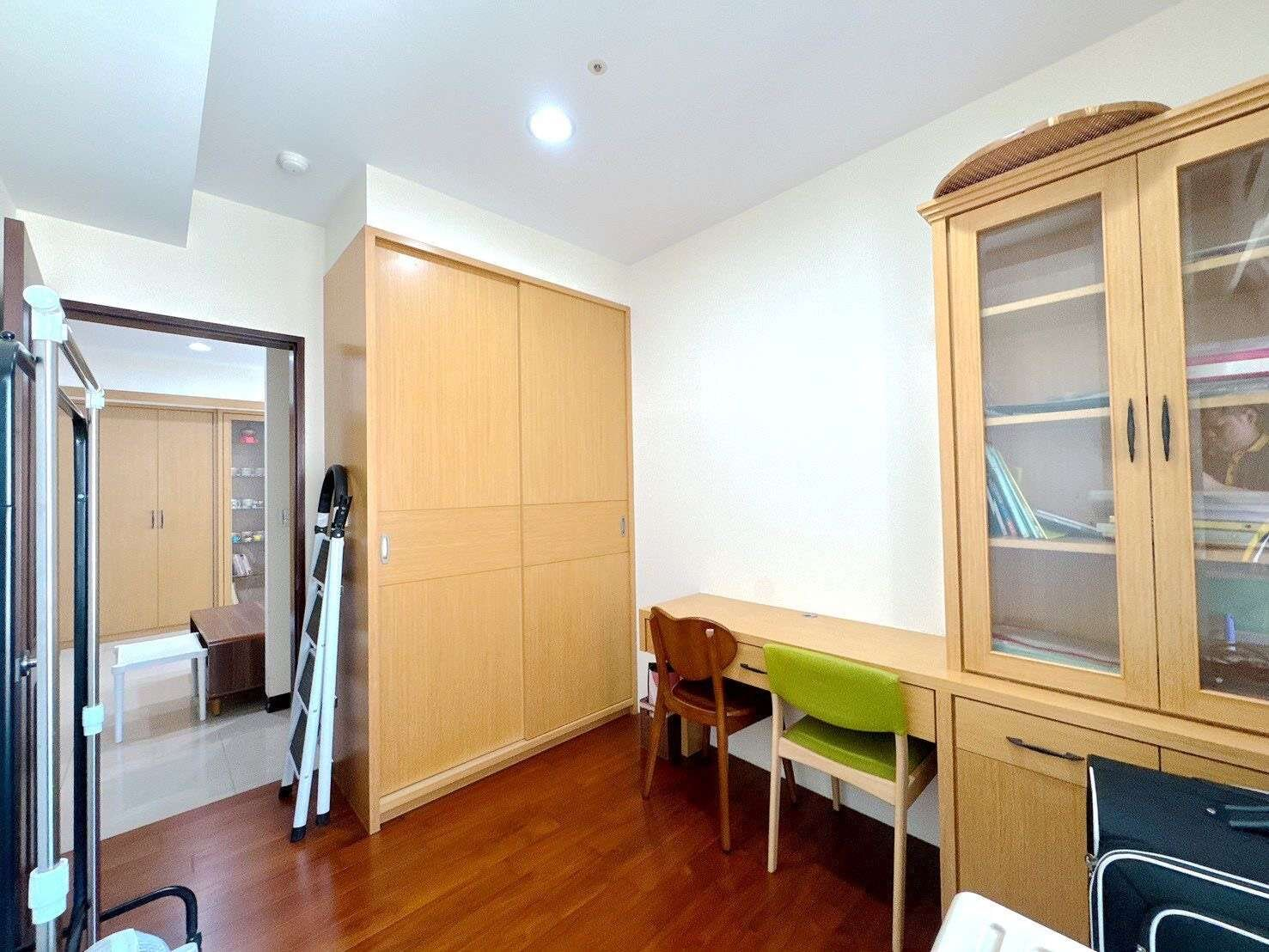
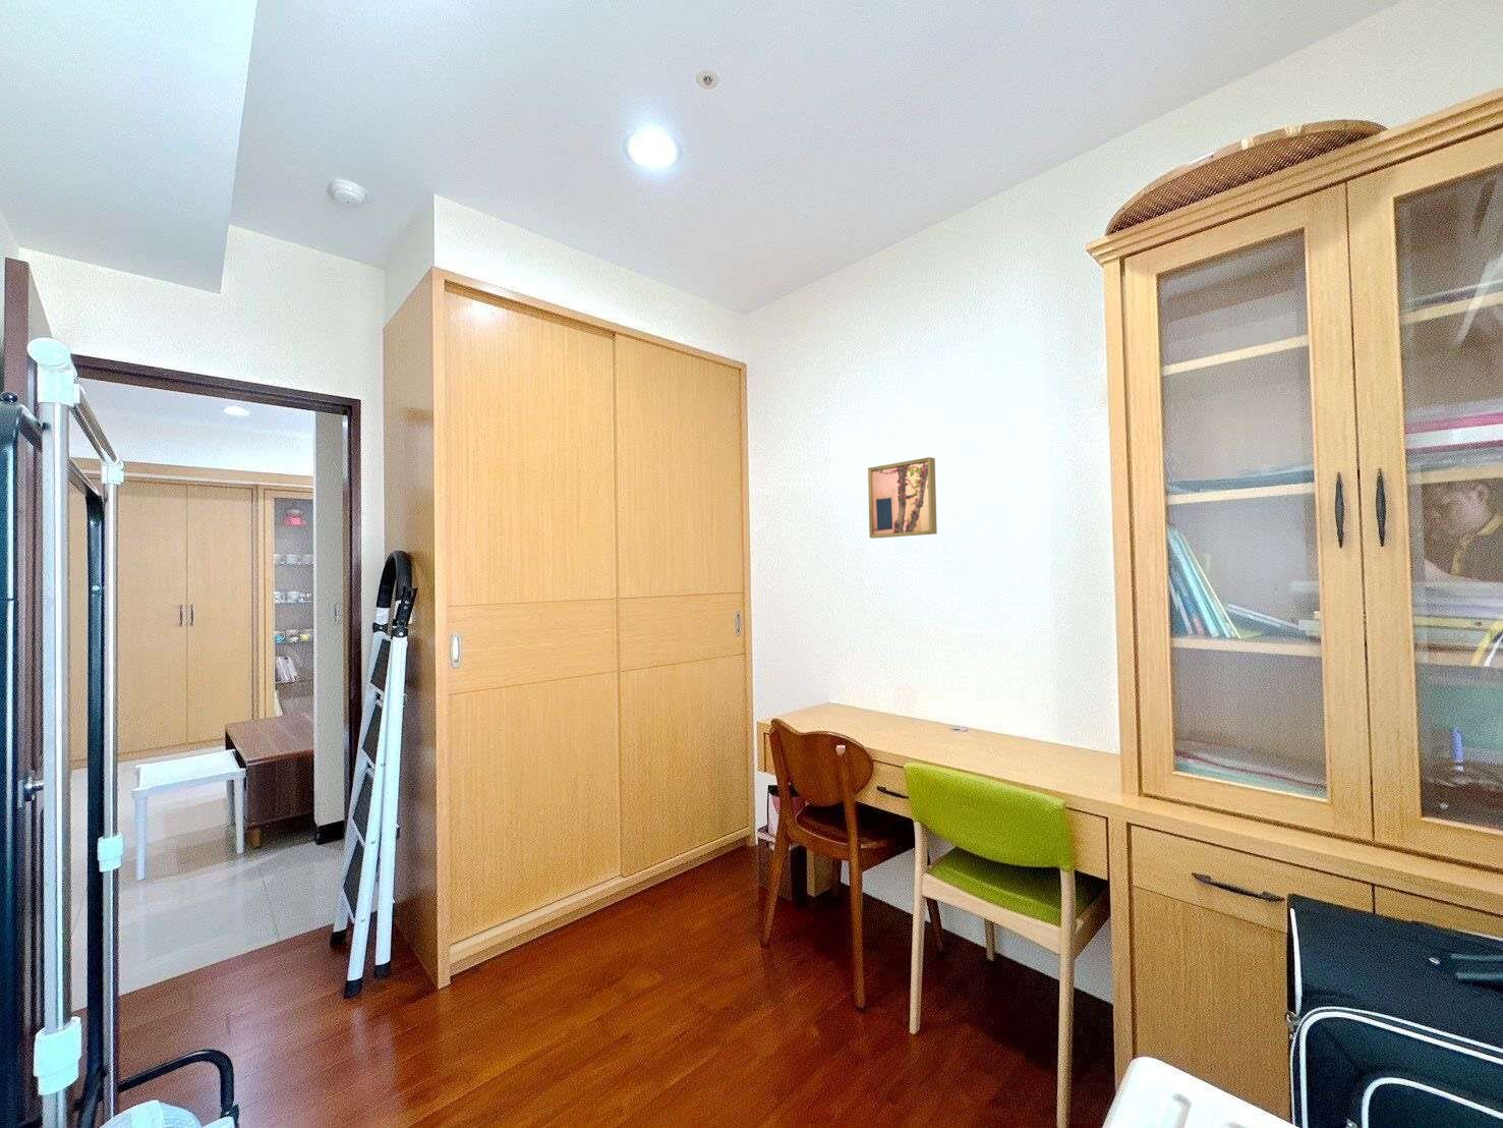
+ wall art [867,456,938,539]
